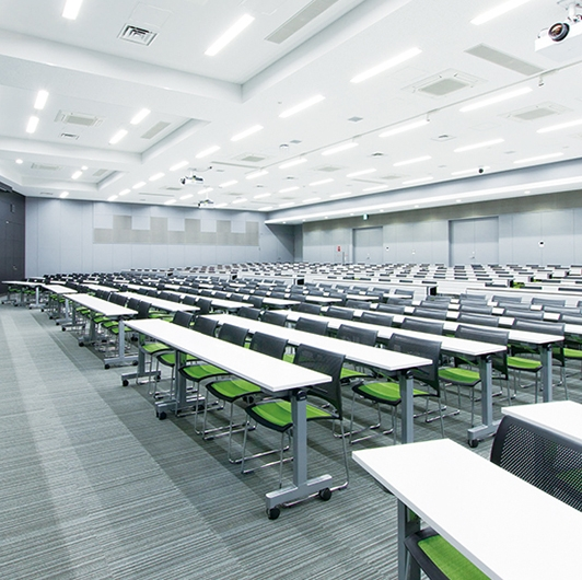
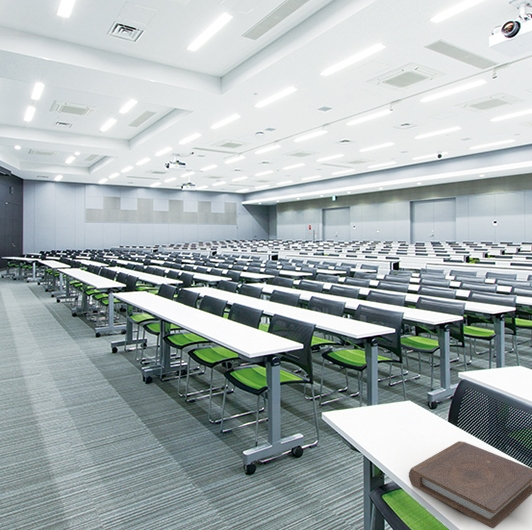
+ book [408,440,532,529]
